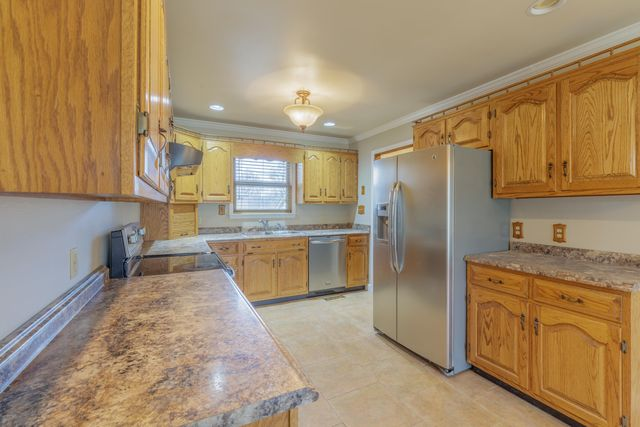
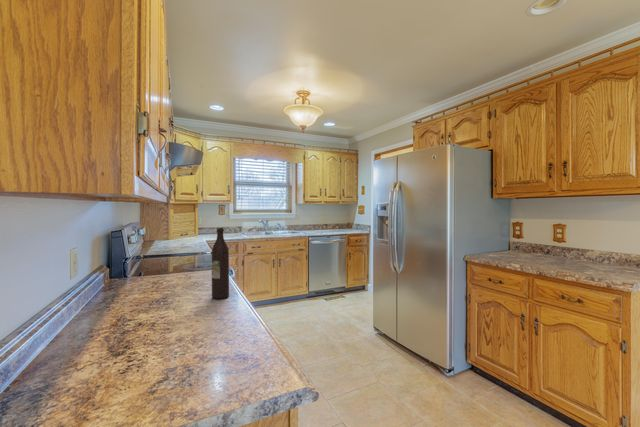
+ wine bottle [211,227,230,300]
